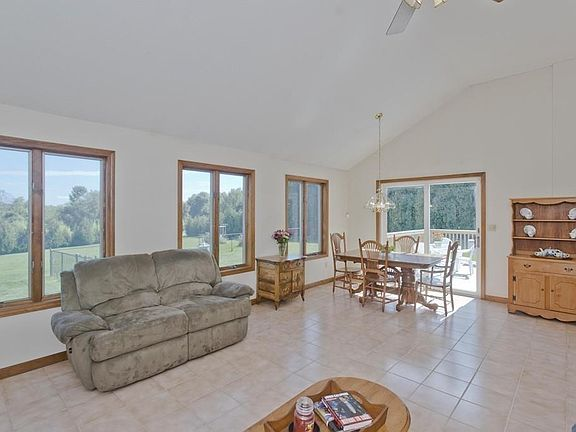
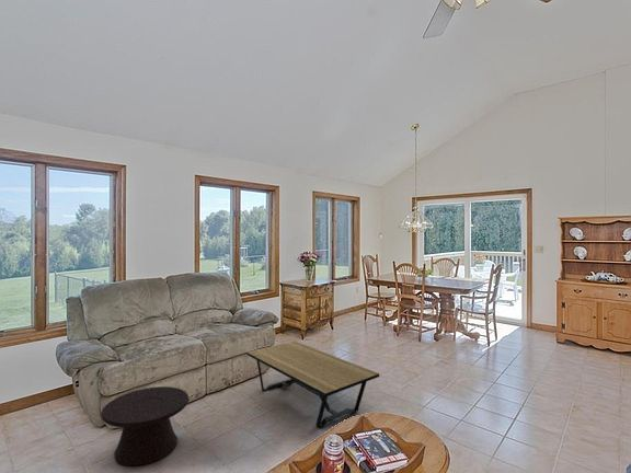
+ coffee table [245,341,380,429]
+ side table [100,385,190,466]
